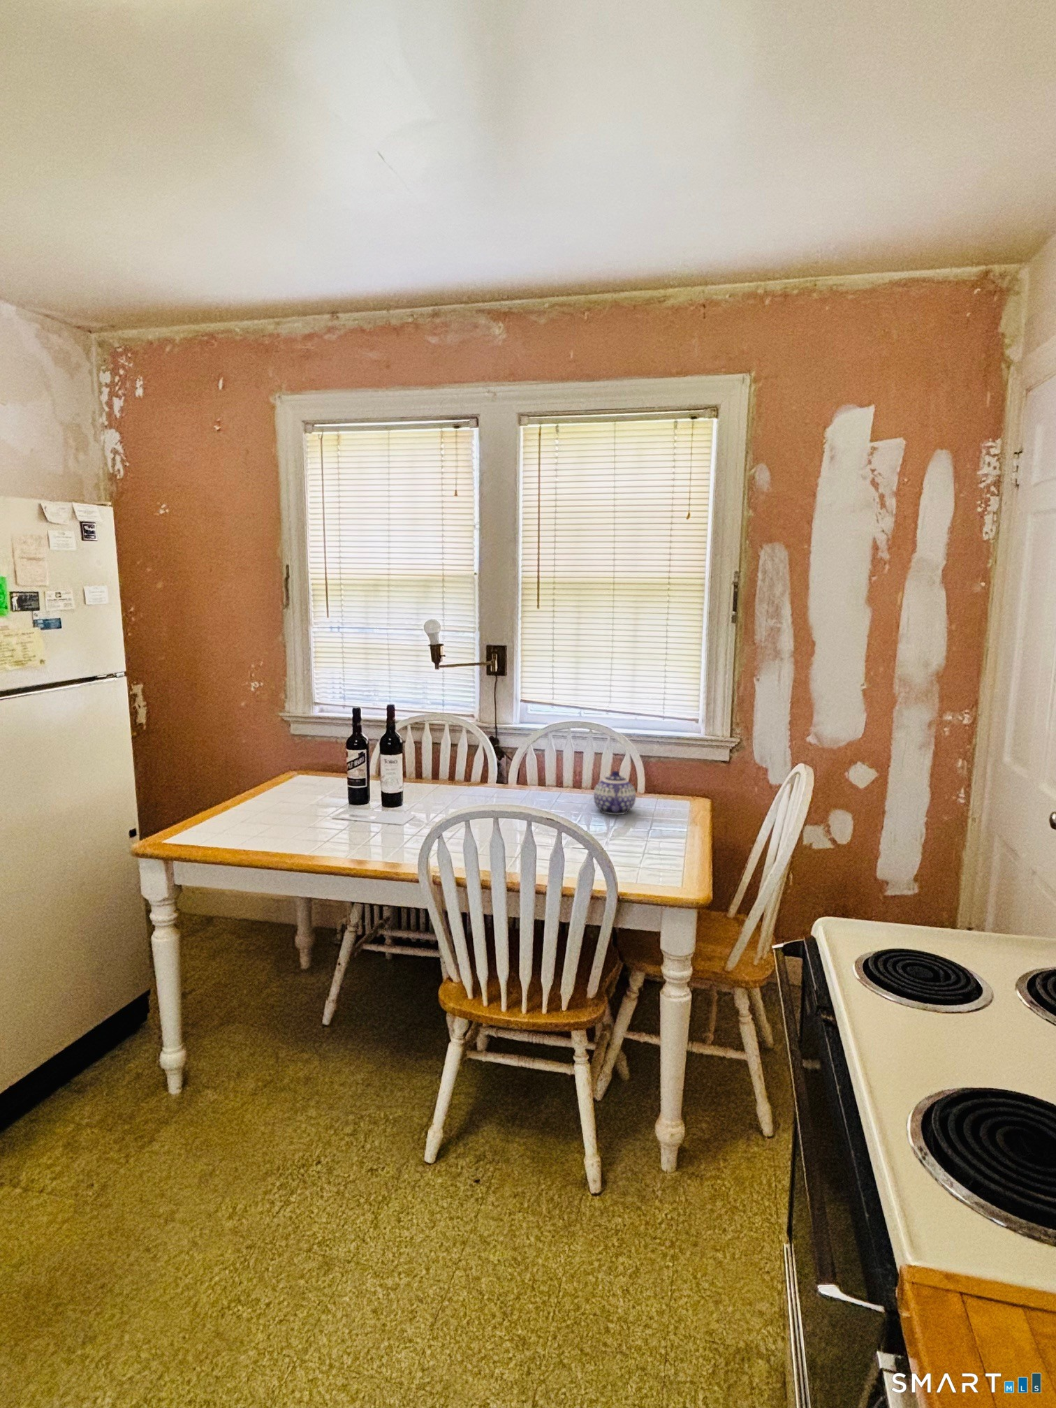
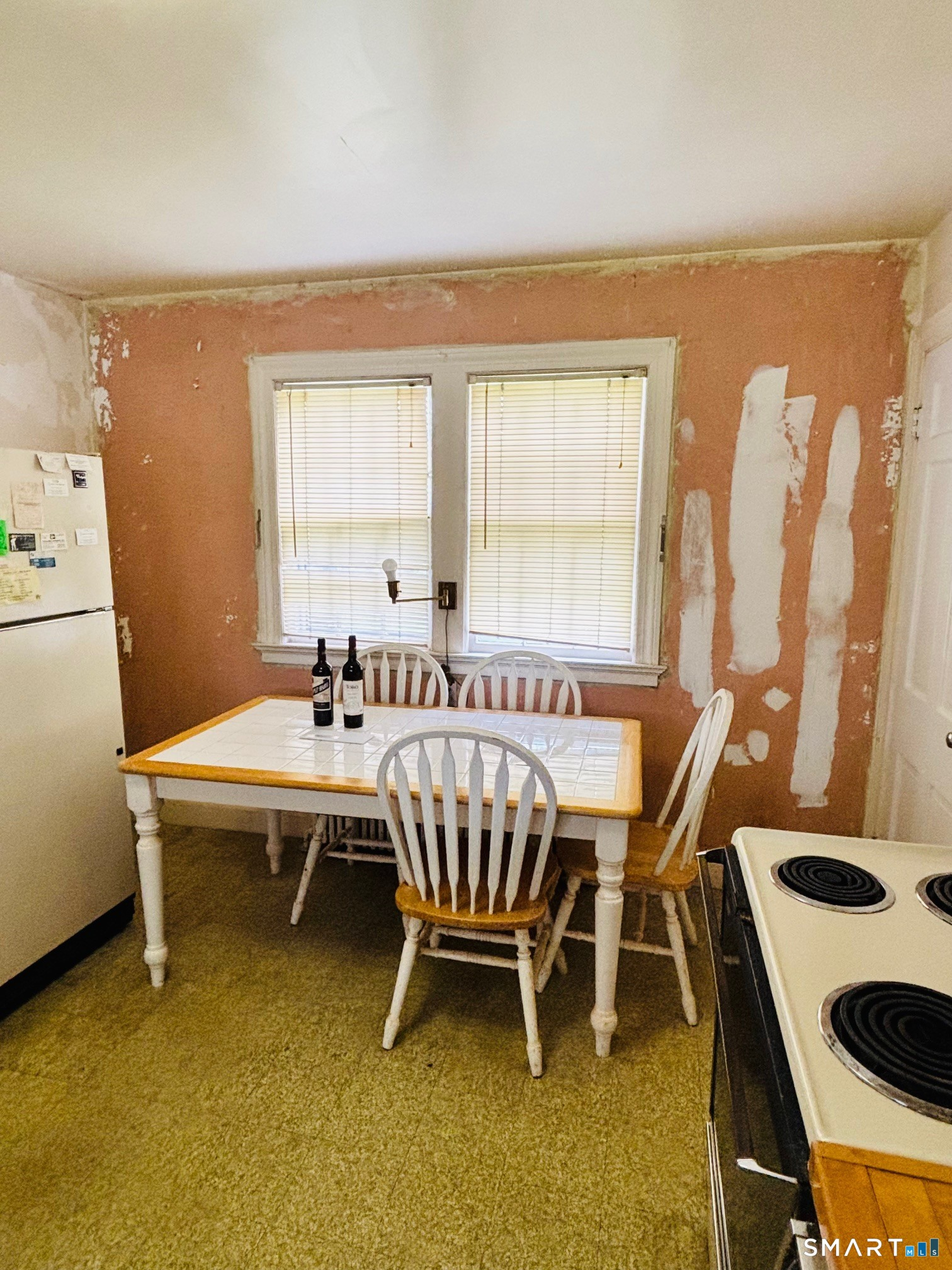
- teapot [593,771,637,815]
